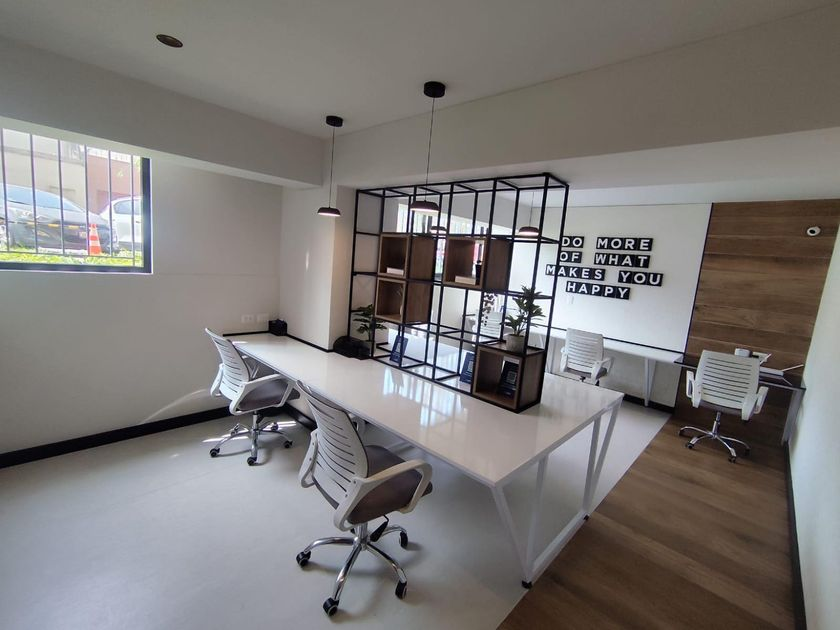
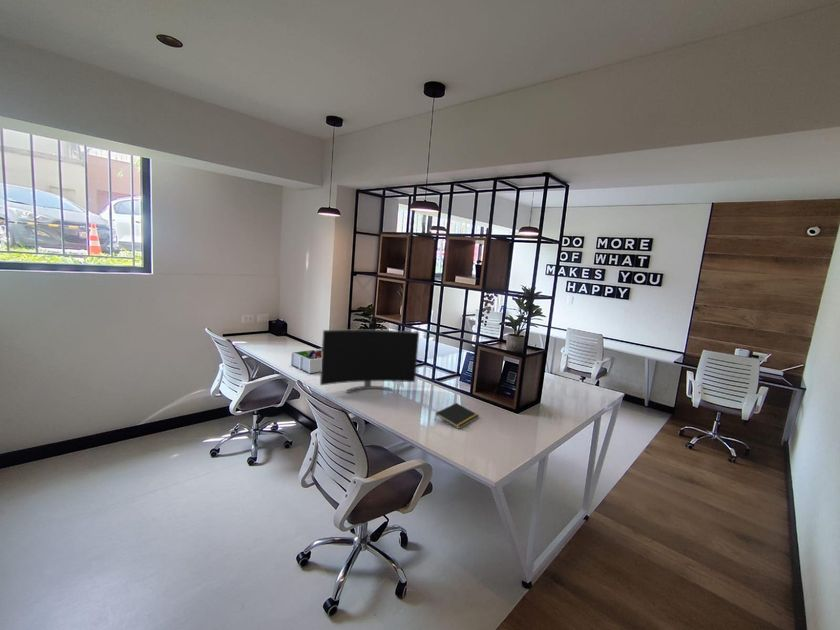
+ notepad [434,402,480,430]
+ desk organizer [289,348,322,374]
+ monitor [319,329,420,394]
